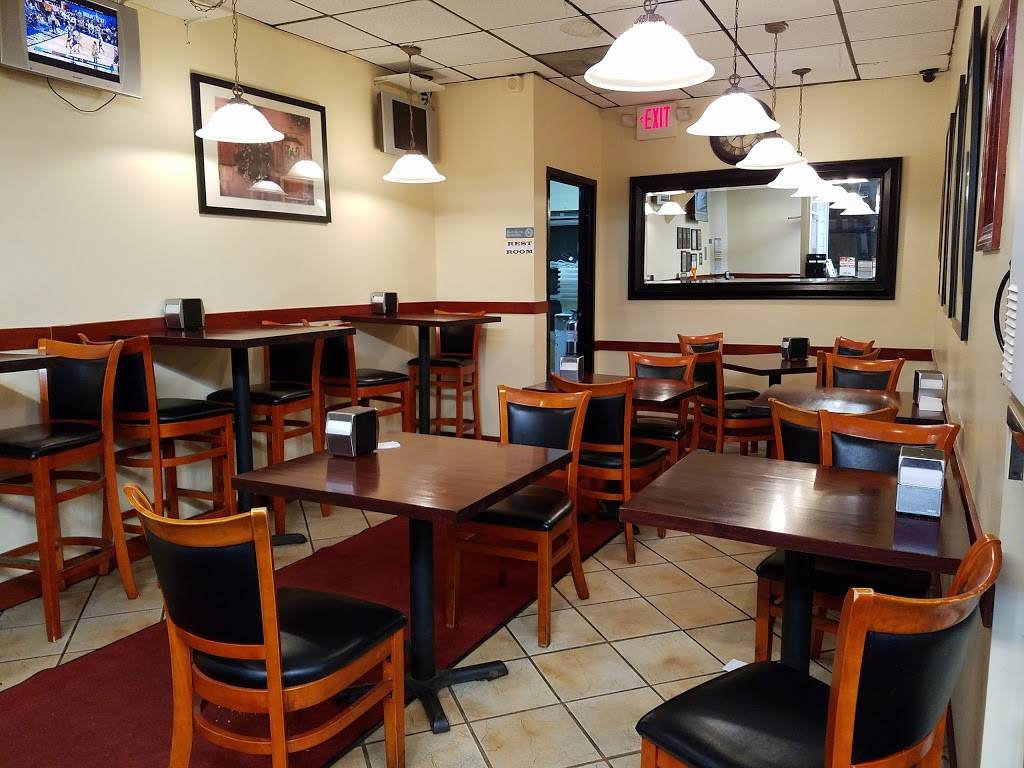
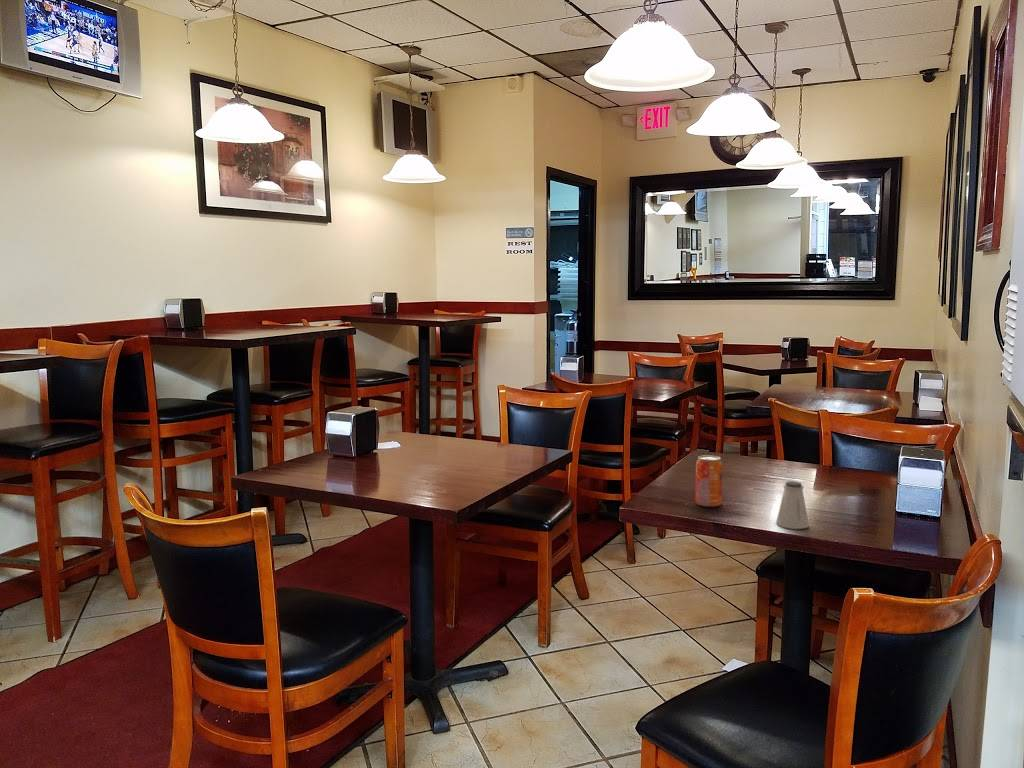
+ saltshaker [775,480,810,530]
+ beverage can [695,454,723,508]
